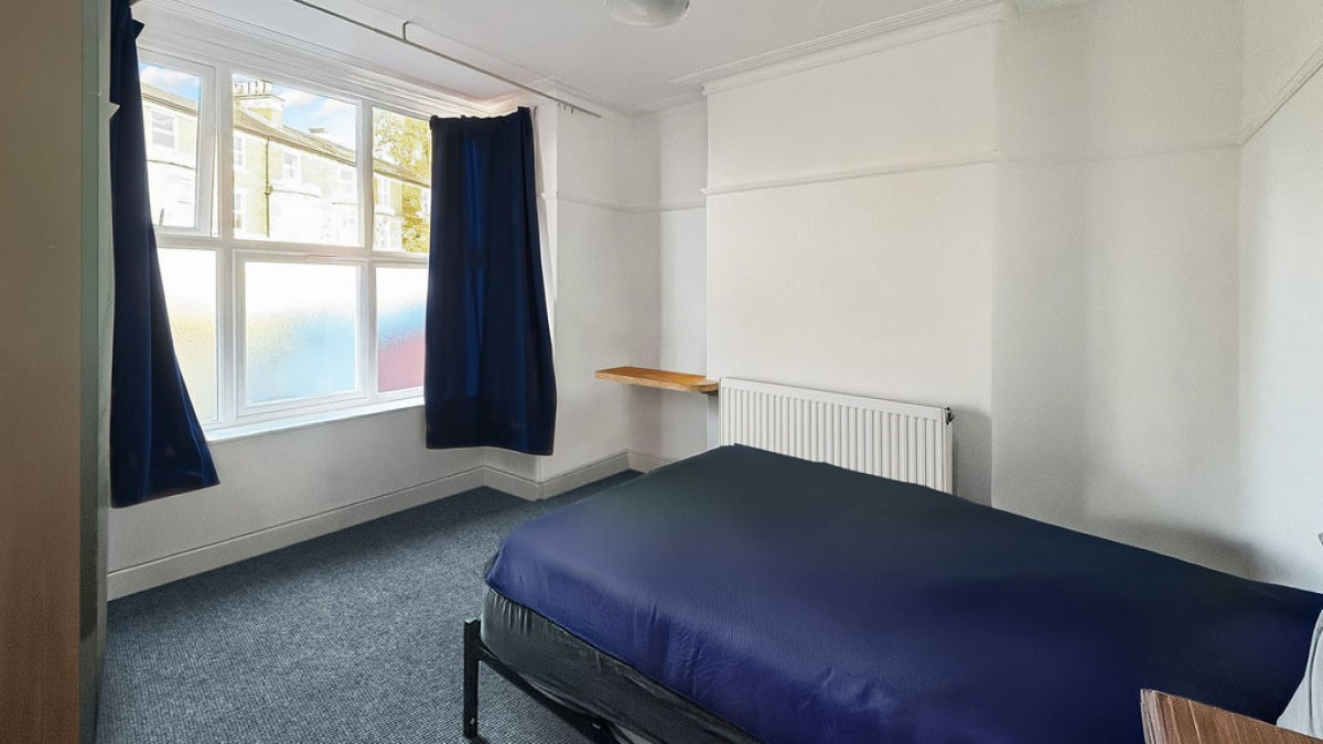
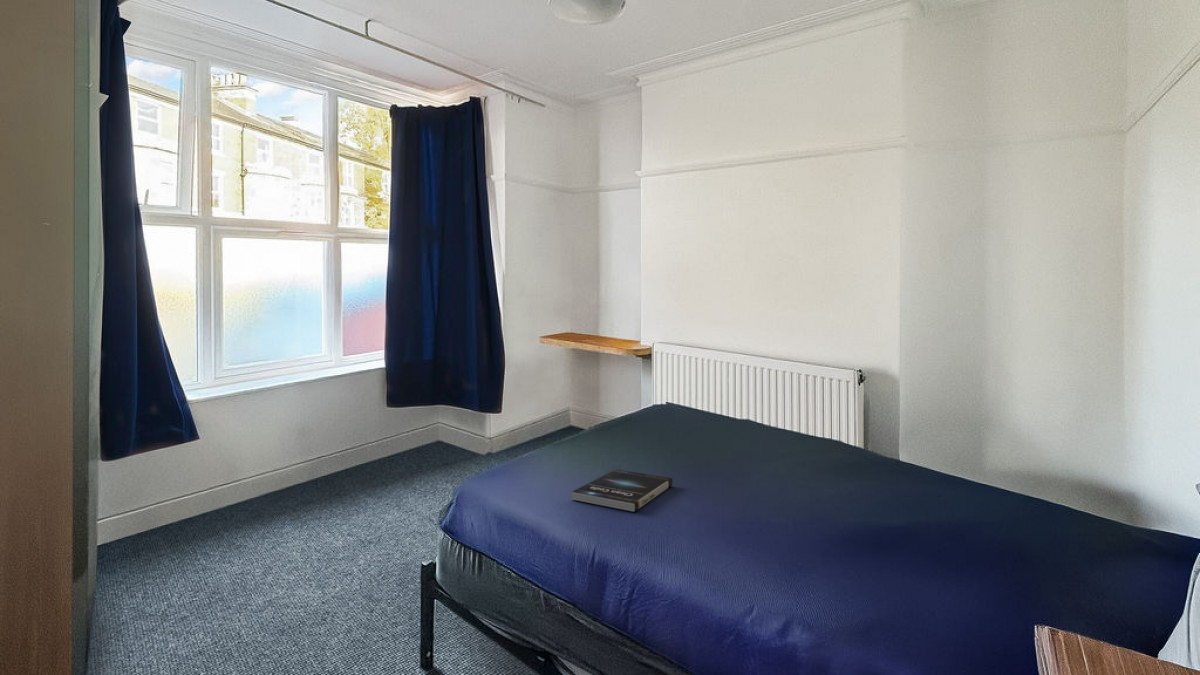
+ book [571,468,674,513]
